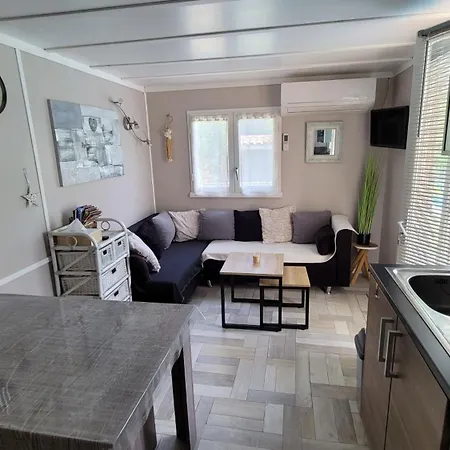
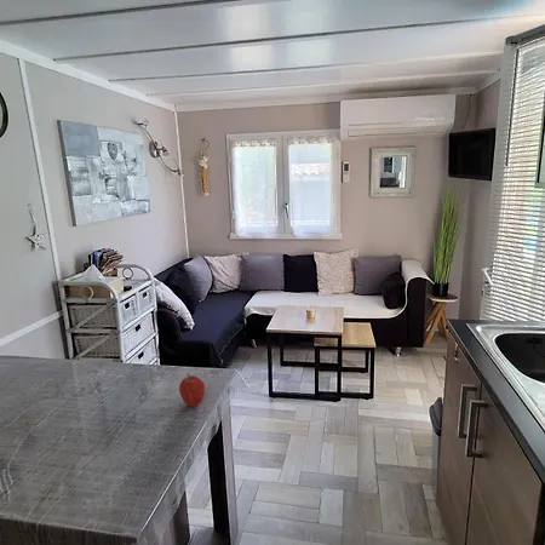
+ fruit [178,372,206,408]
